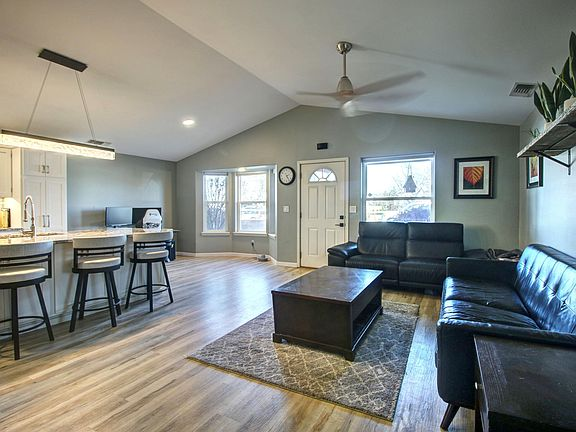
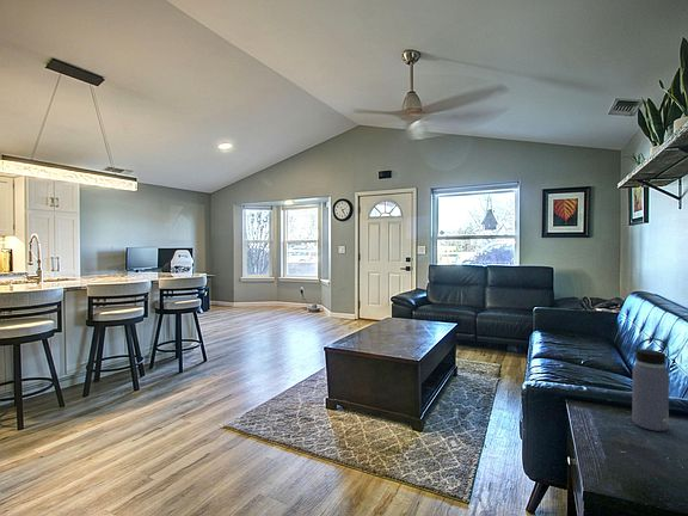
+ water bottle [631,337,670,432]
